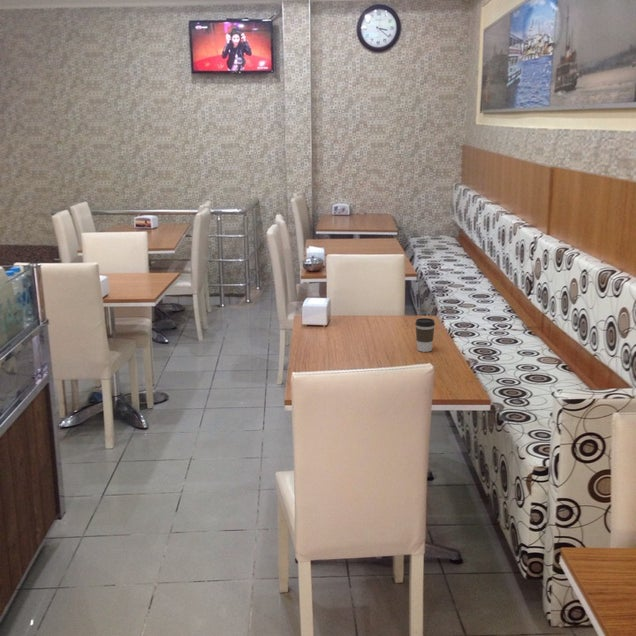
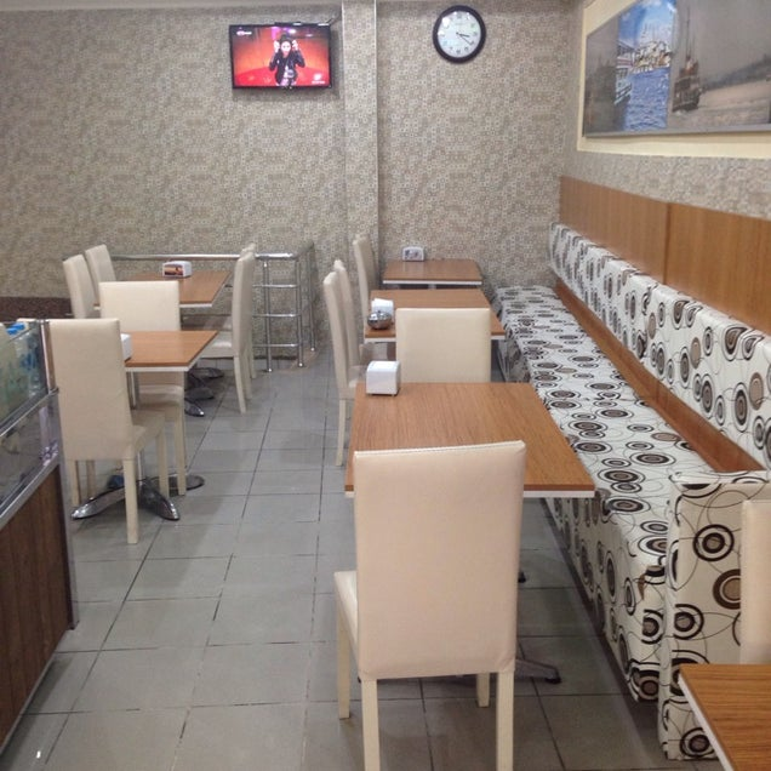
- coffee cup [414,317,436,353]
